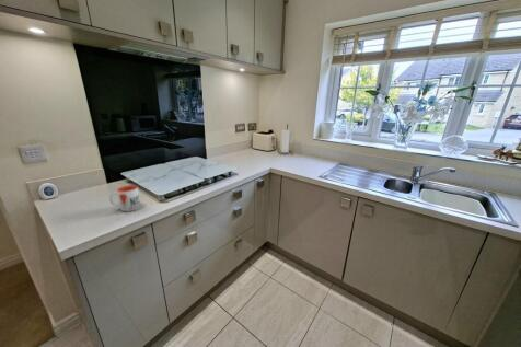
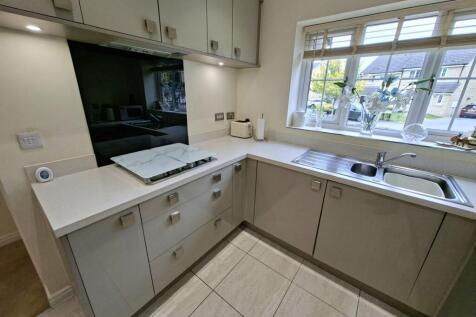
- mug [108,184,141,212]
